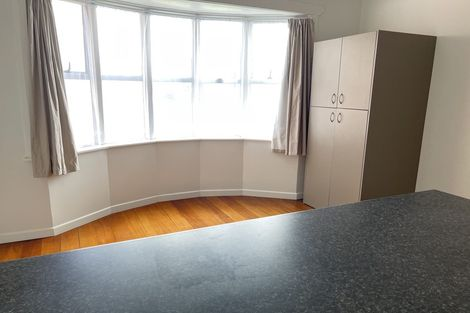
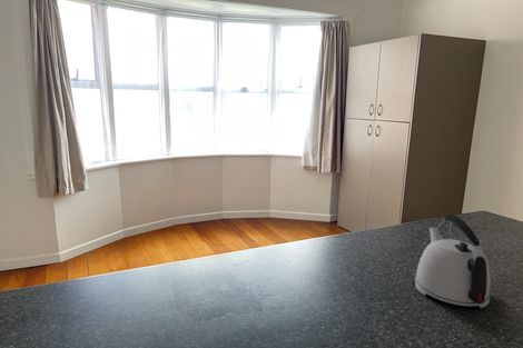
+ kettle [414,212,492,309]
